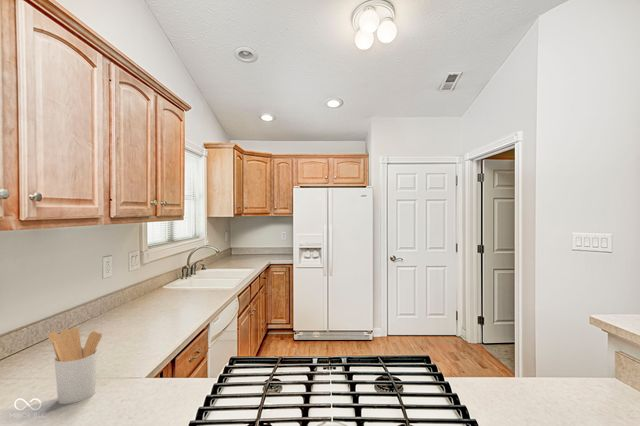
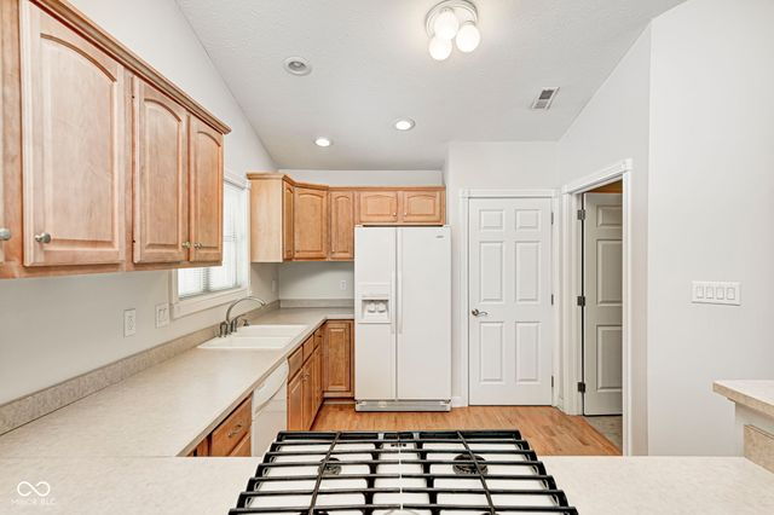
- utensil holder [47,326,103,405]
